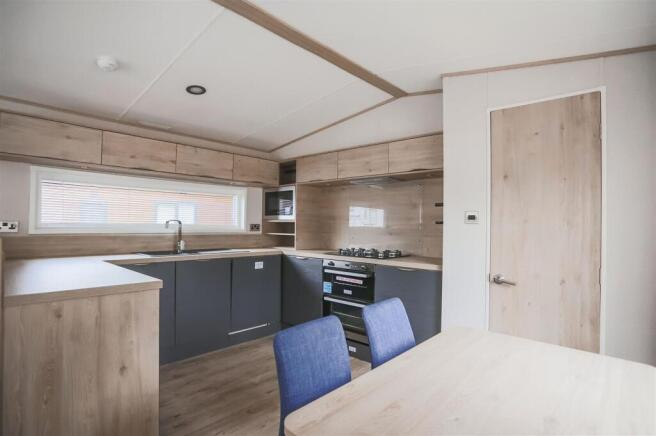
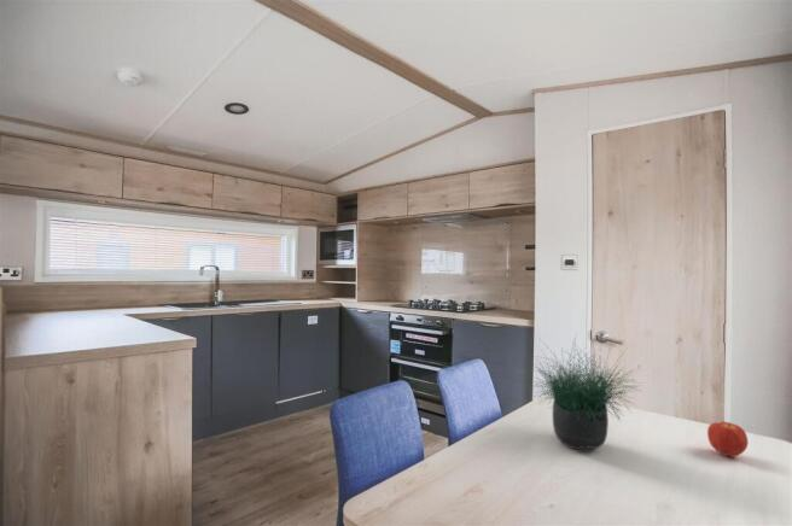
+ apple [706,420,750,458]
+ potted plant [523,332,644,451]
